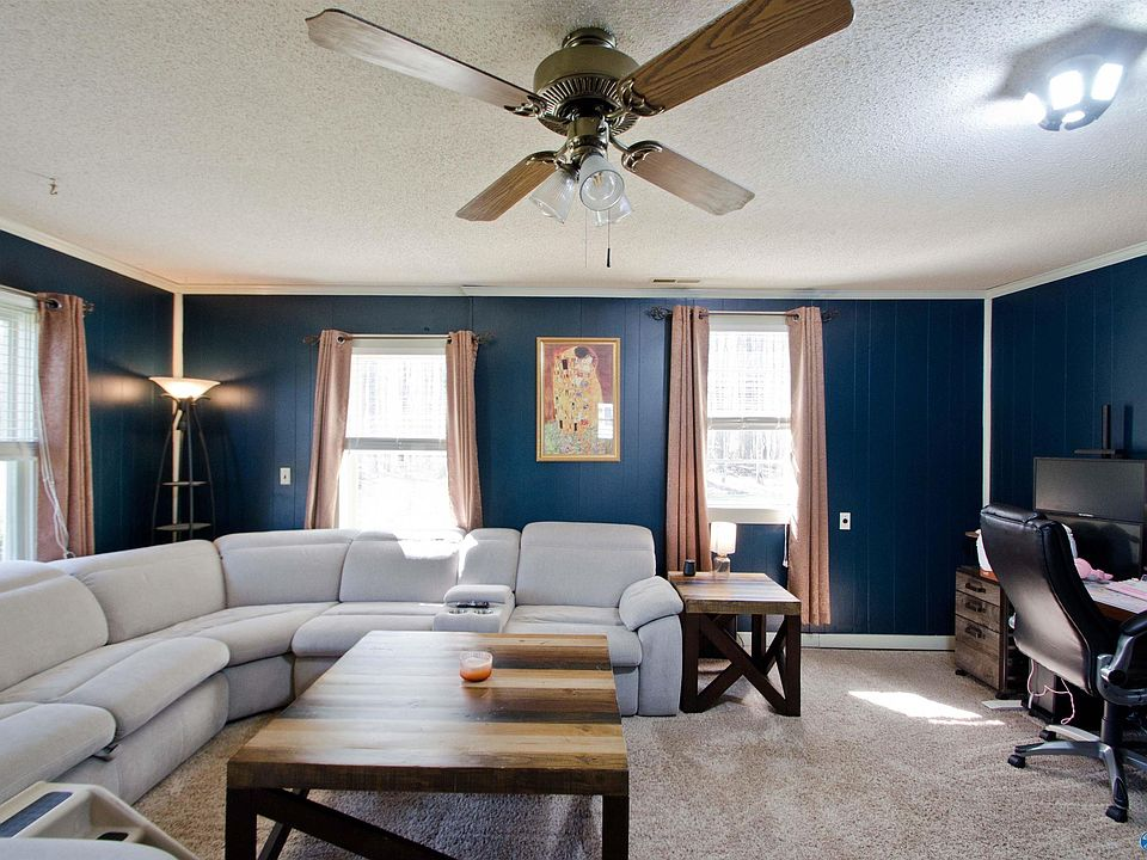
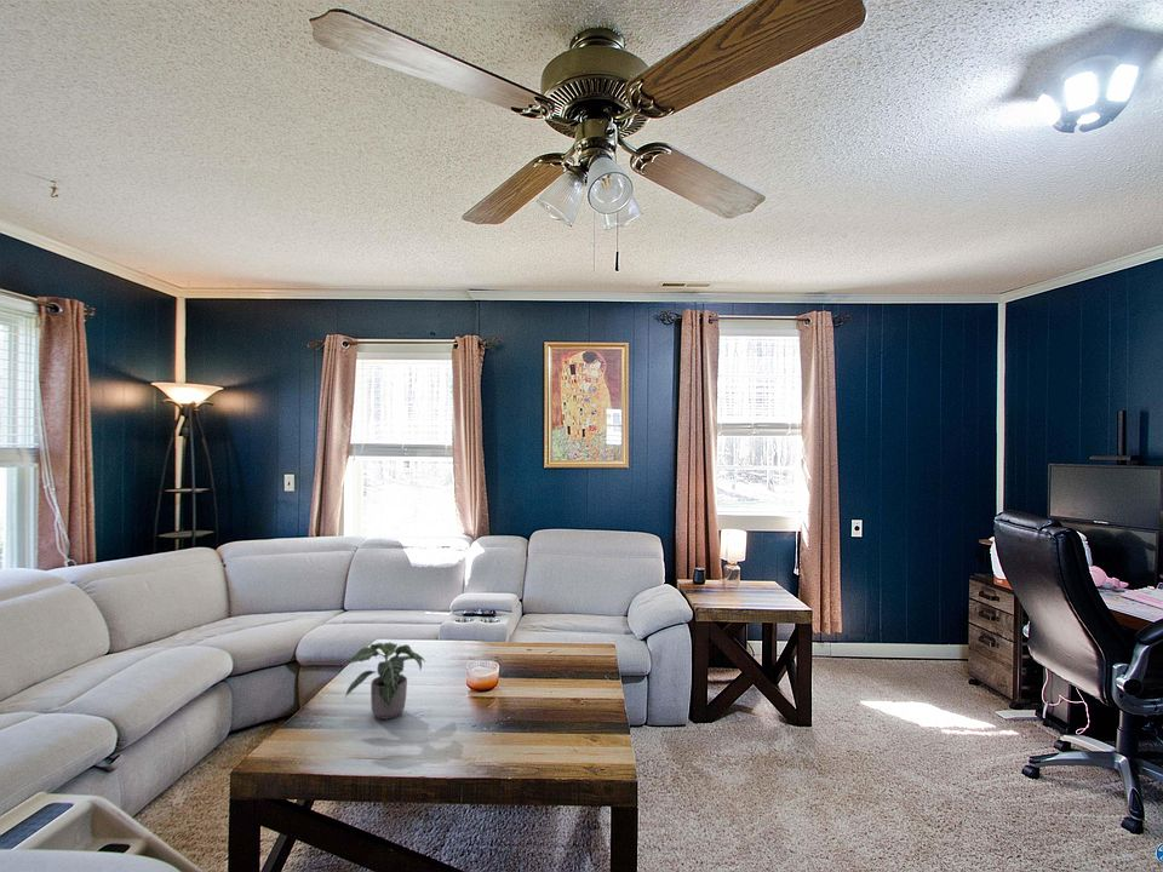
+ potted plant [337,642,426,721]
